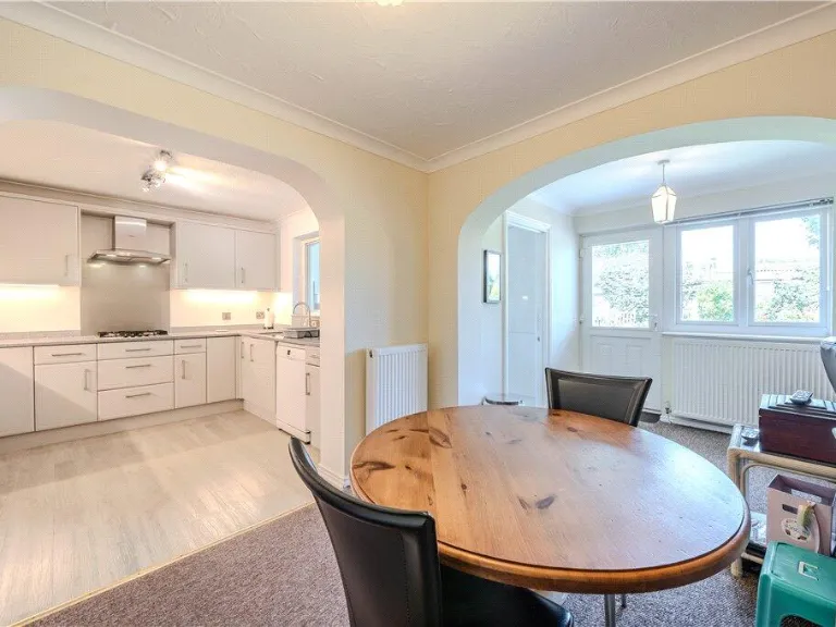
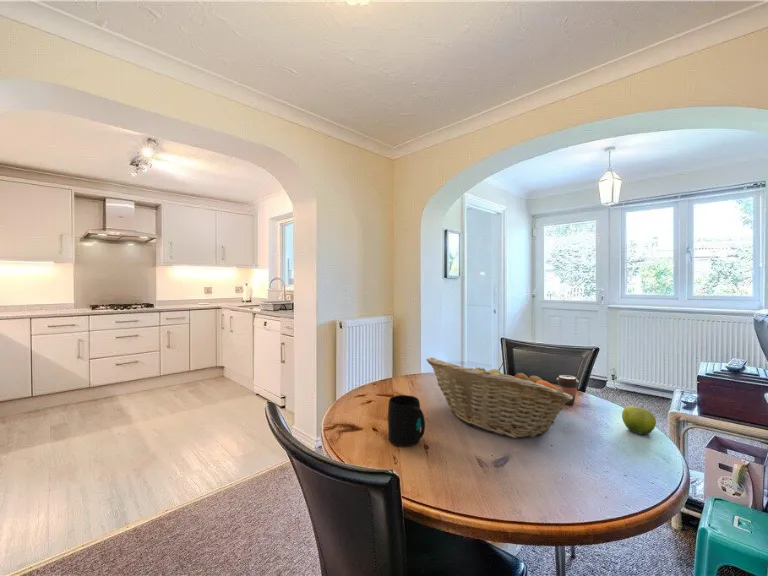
+ fruit [621,405,657,436]
+ fruit basket [425,357,573,439]
+ coffee cup [555,374,580,406]
+ mug [387,394,426,447]
